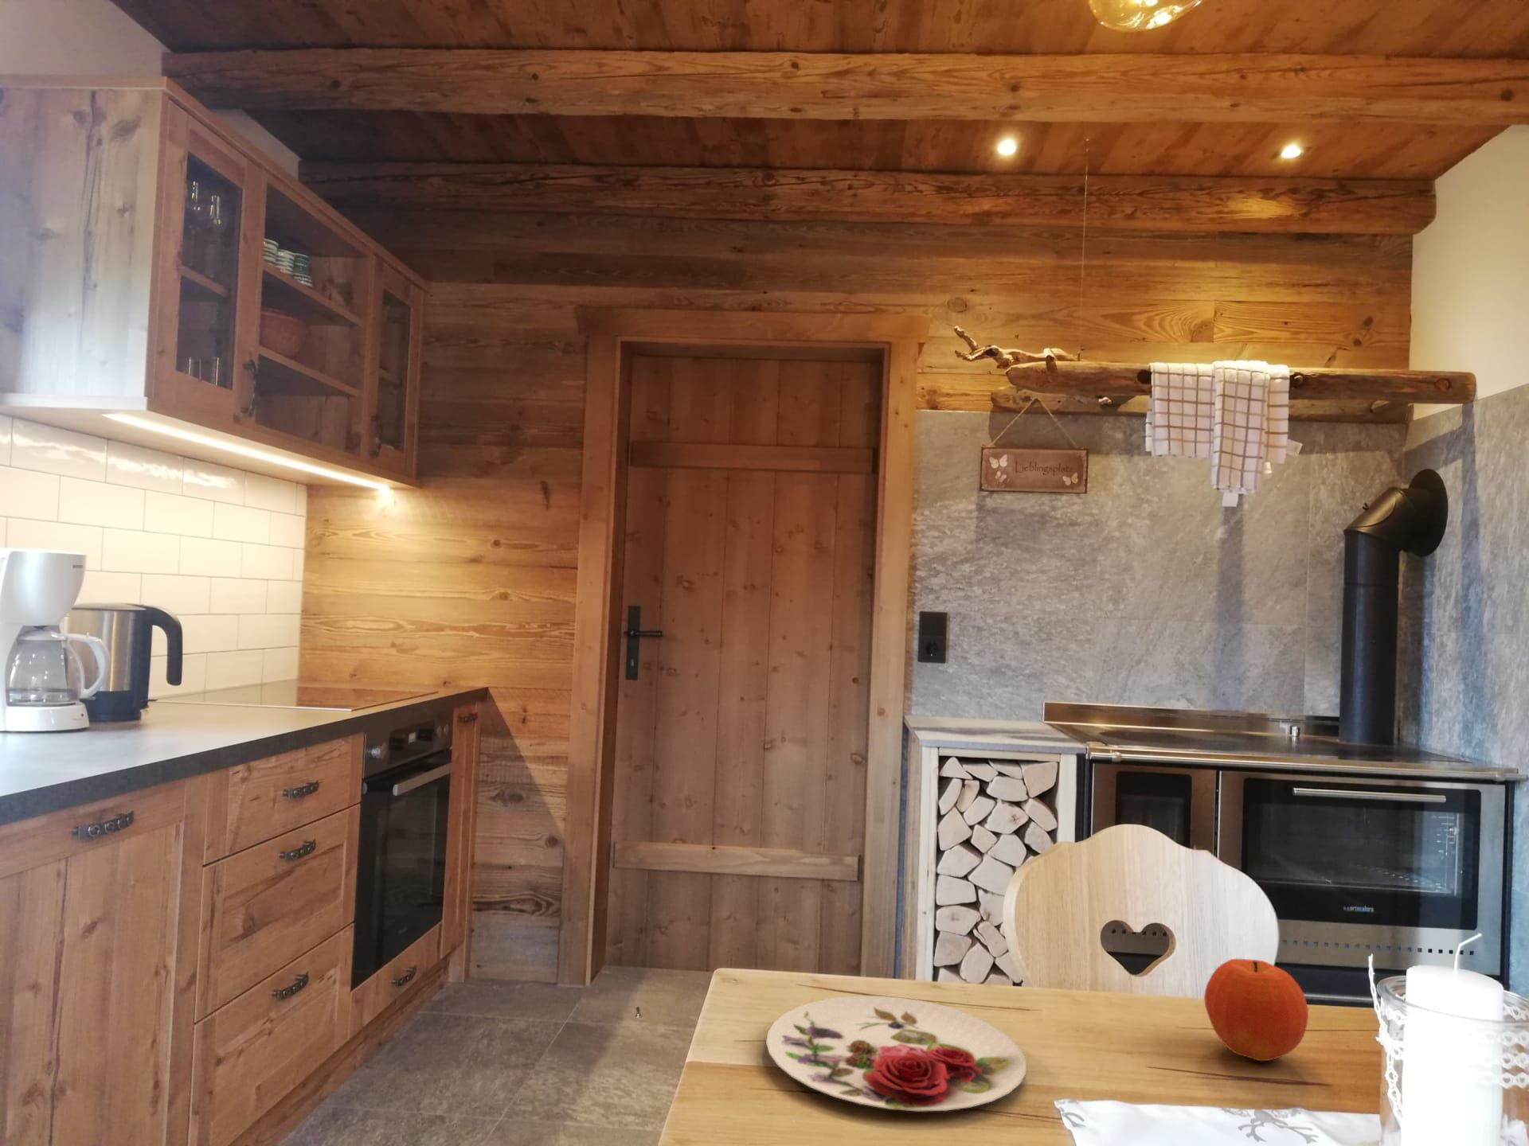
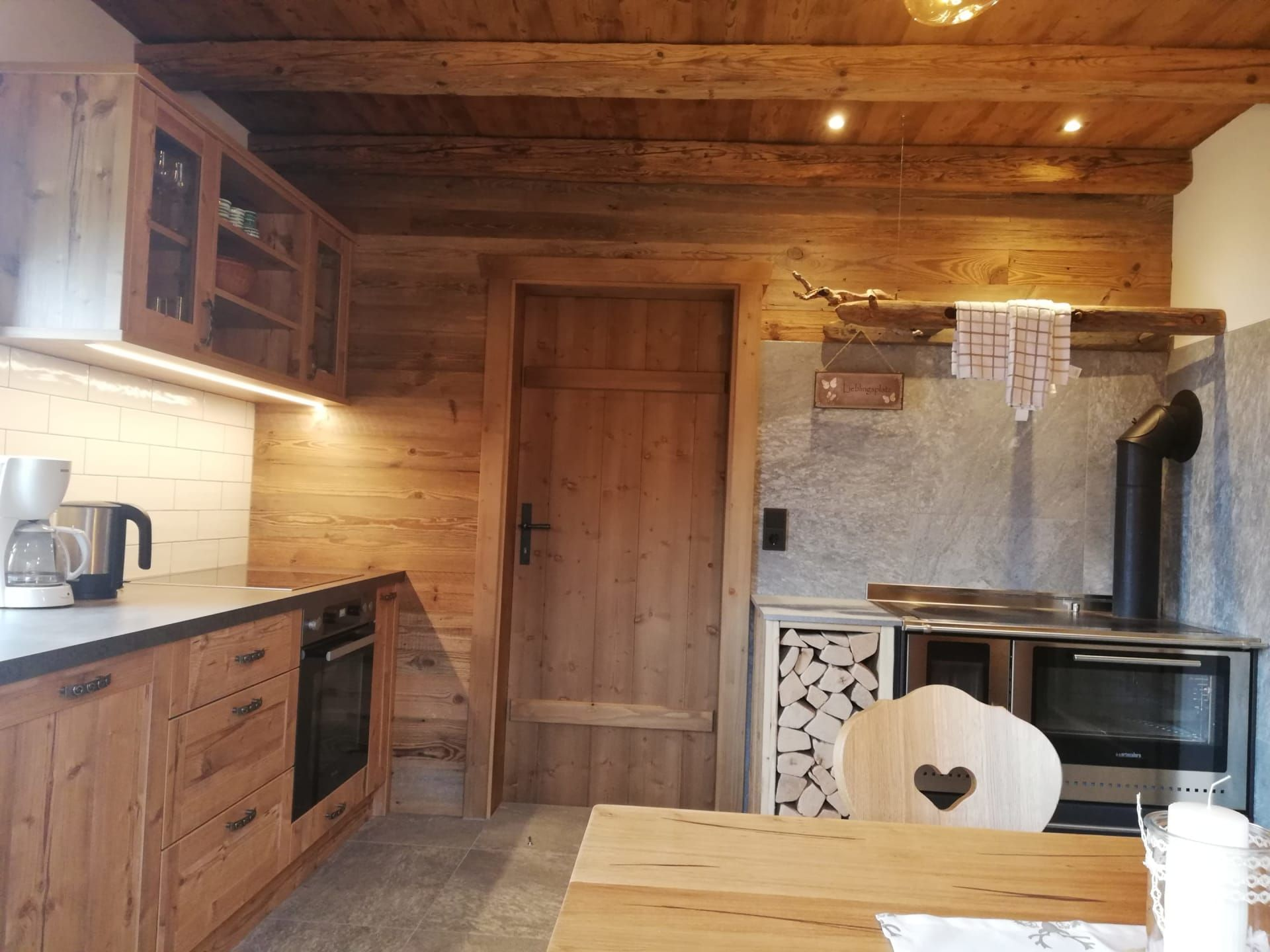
- plate [766,994,1027,1112]
- fruit [1203,958,1309,1062]
